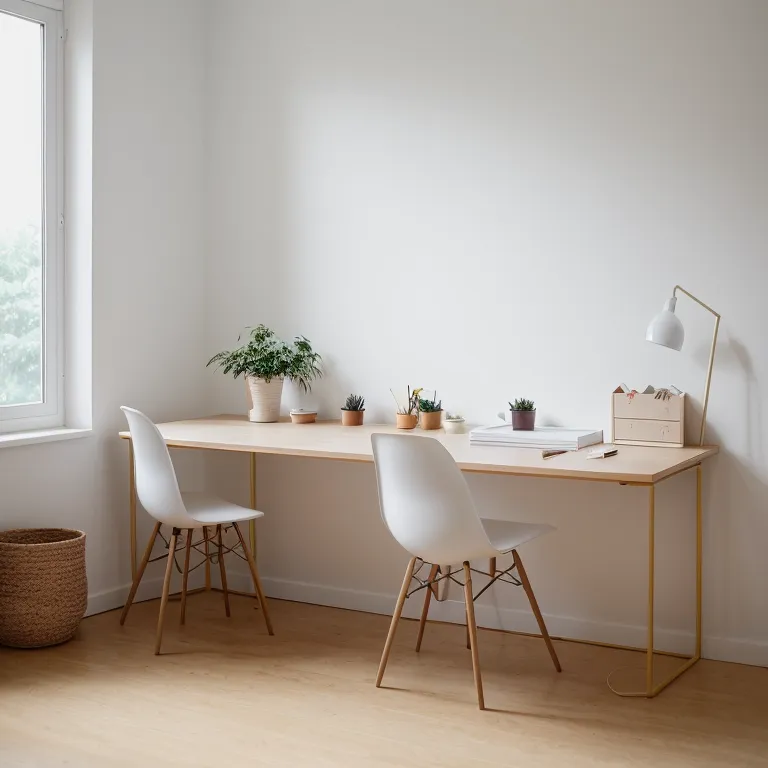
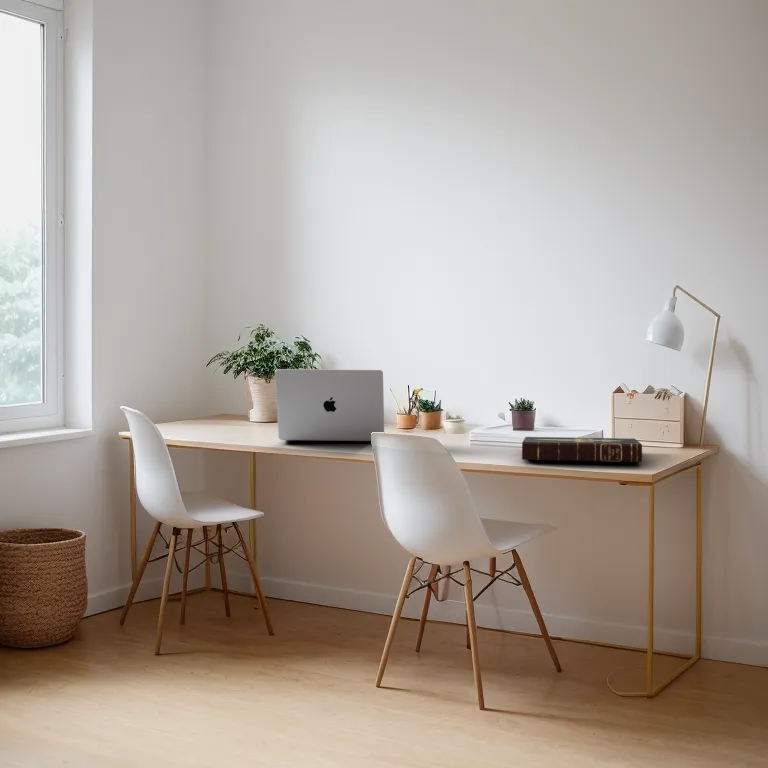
+ laptop [274,368,385,442]
+ book [521,436,643,463]
